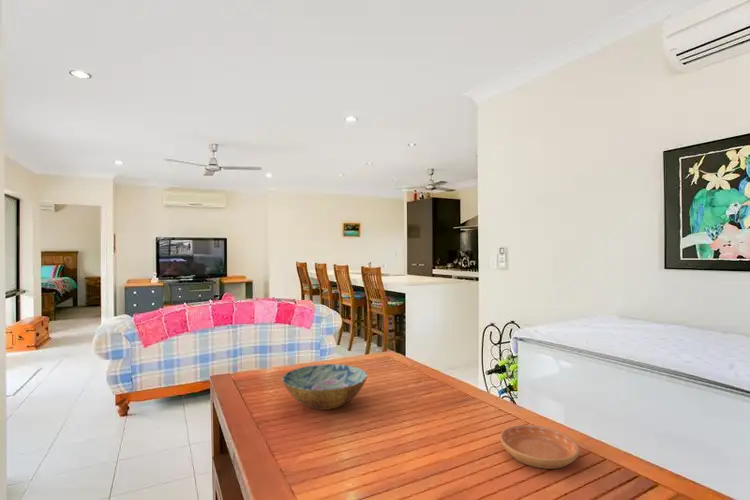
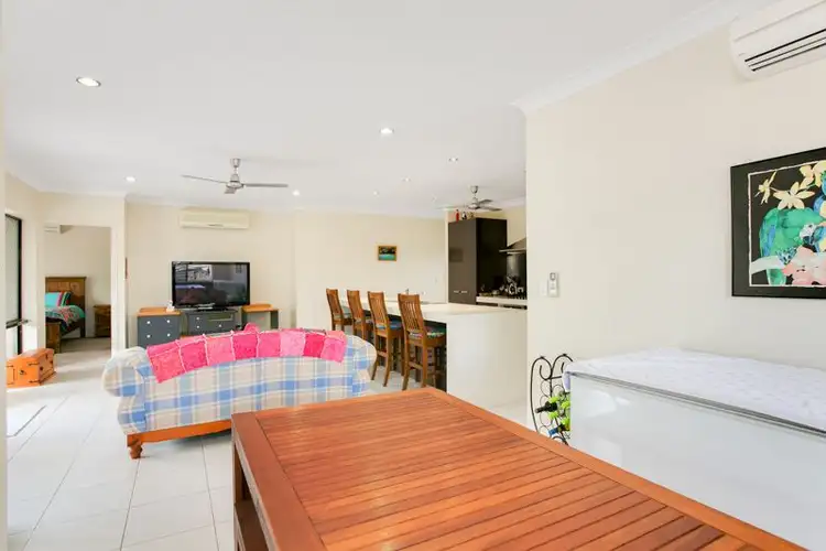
- bowl [281,363,369,411]
- saucer [499,424,580,470]
